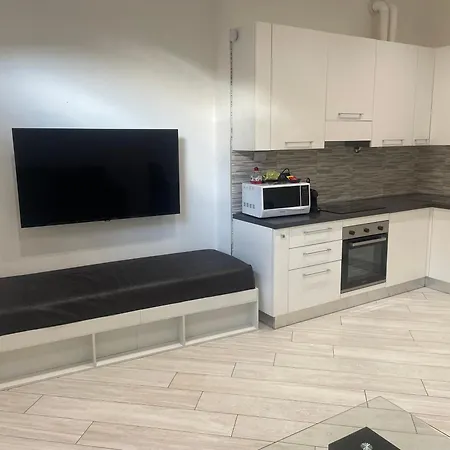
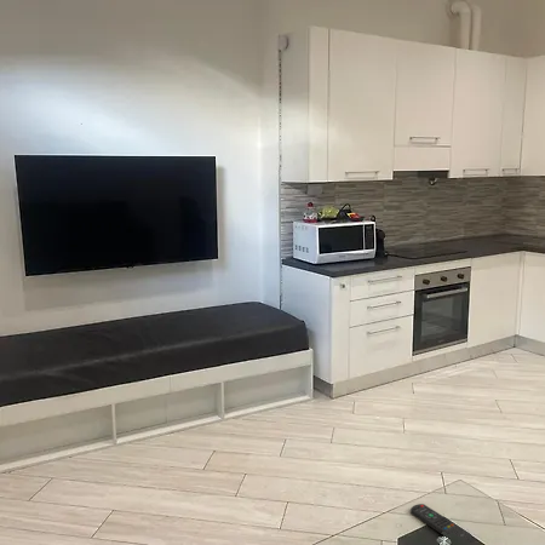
+ remote control [409,503,472,543]
